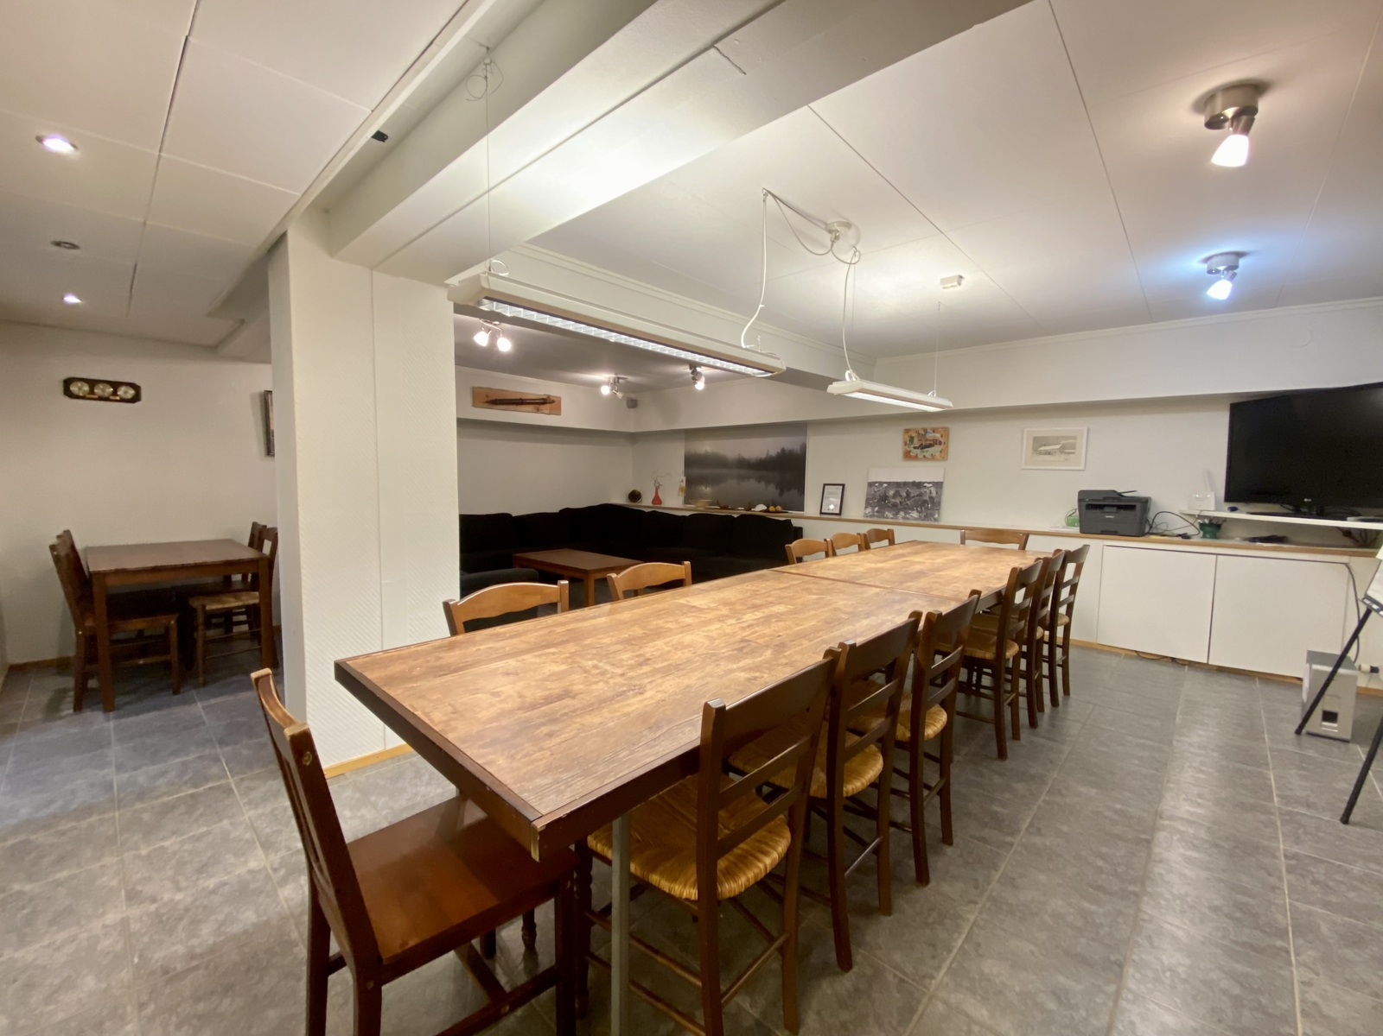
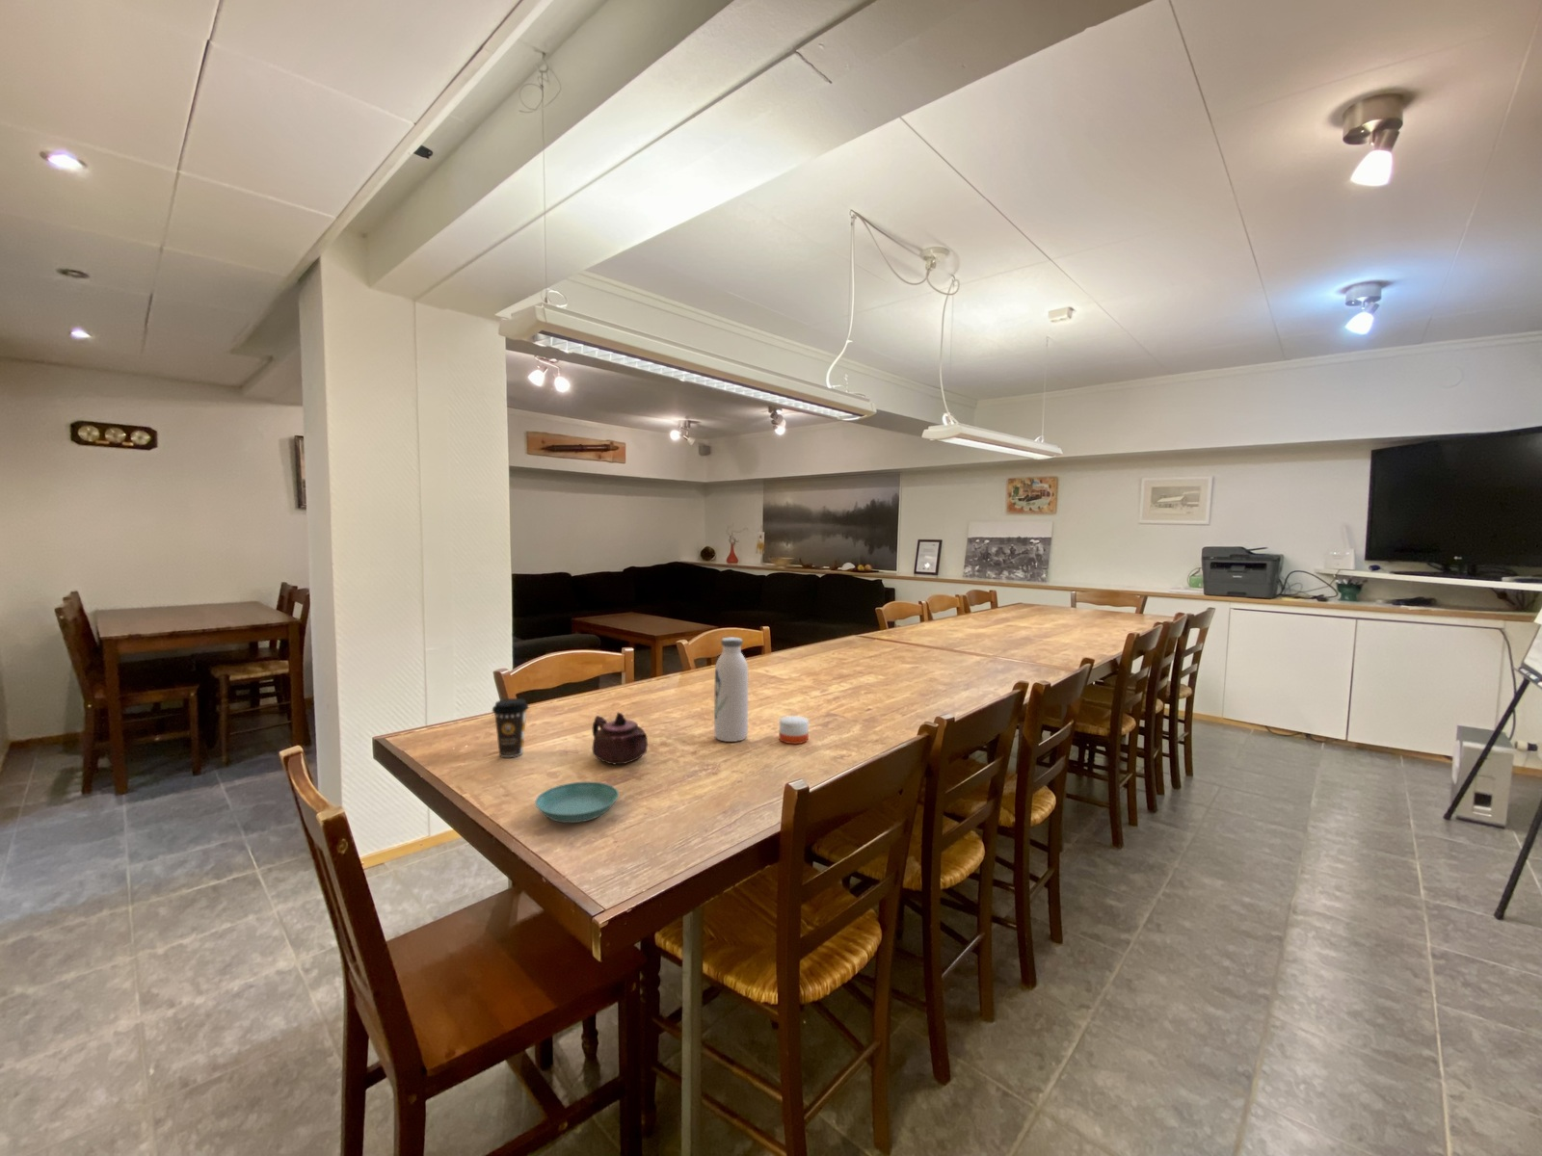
+ water bottle [713,636,749,743]
+ candle [778,713,810,744]
+ teapot [591,712,648,766]
+ coffee cup [492,697,531,758]
+ saucer [534,781,619,823]
